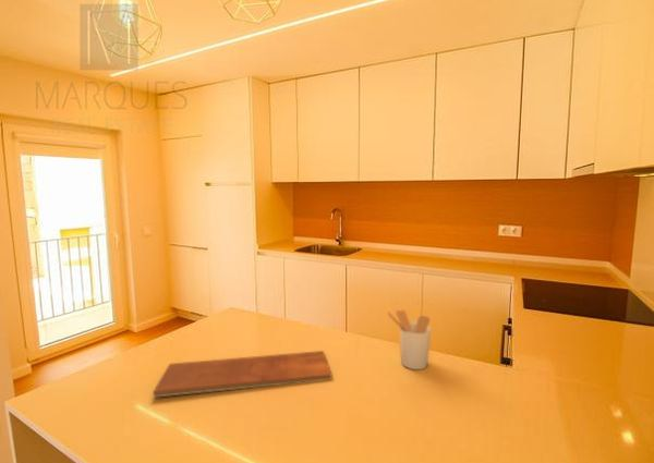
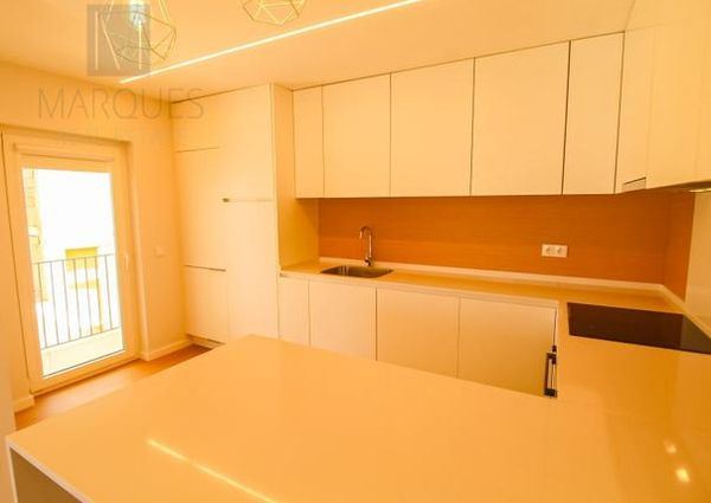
- chopping board [152,350,332,399]
- utensil holder [386,309,432,370]
